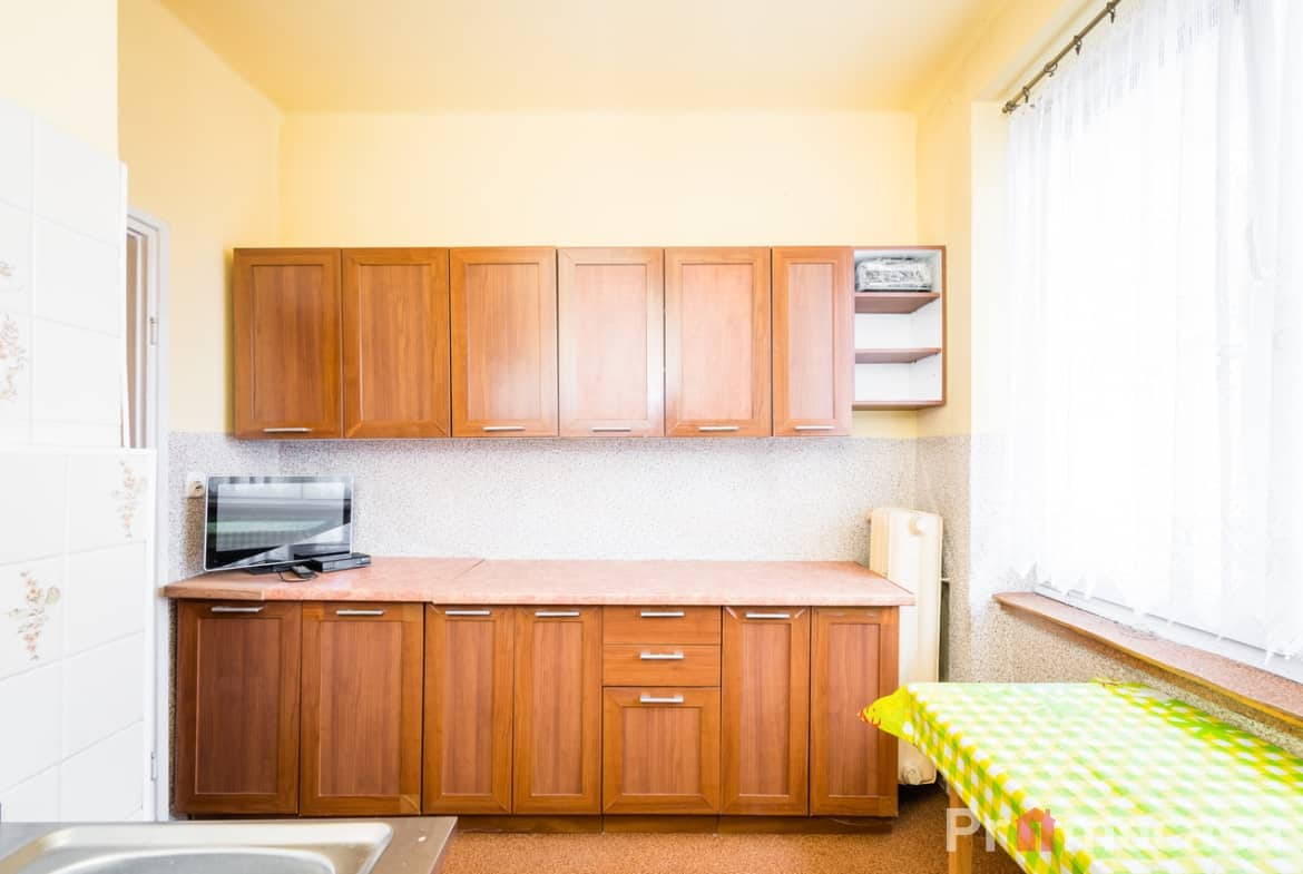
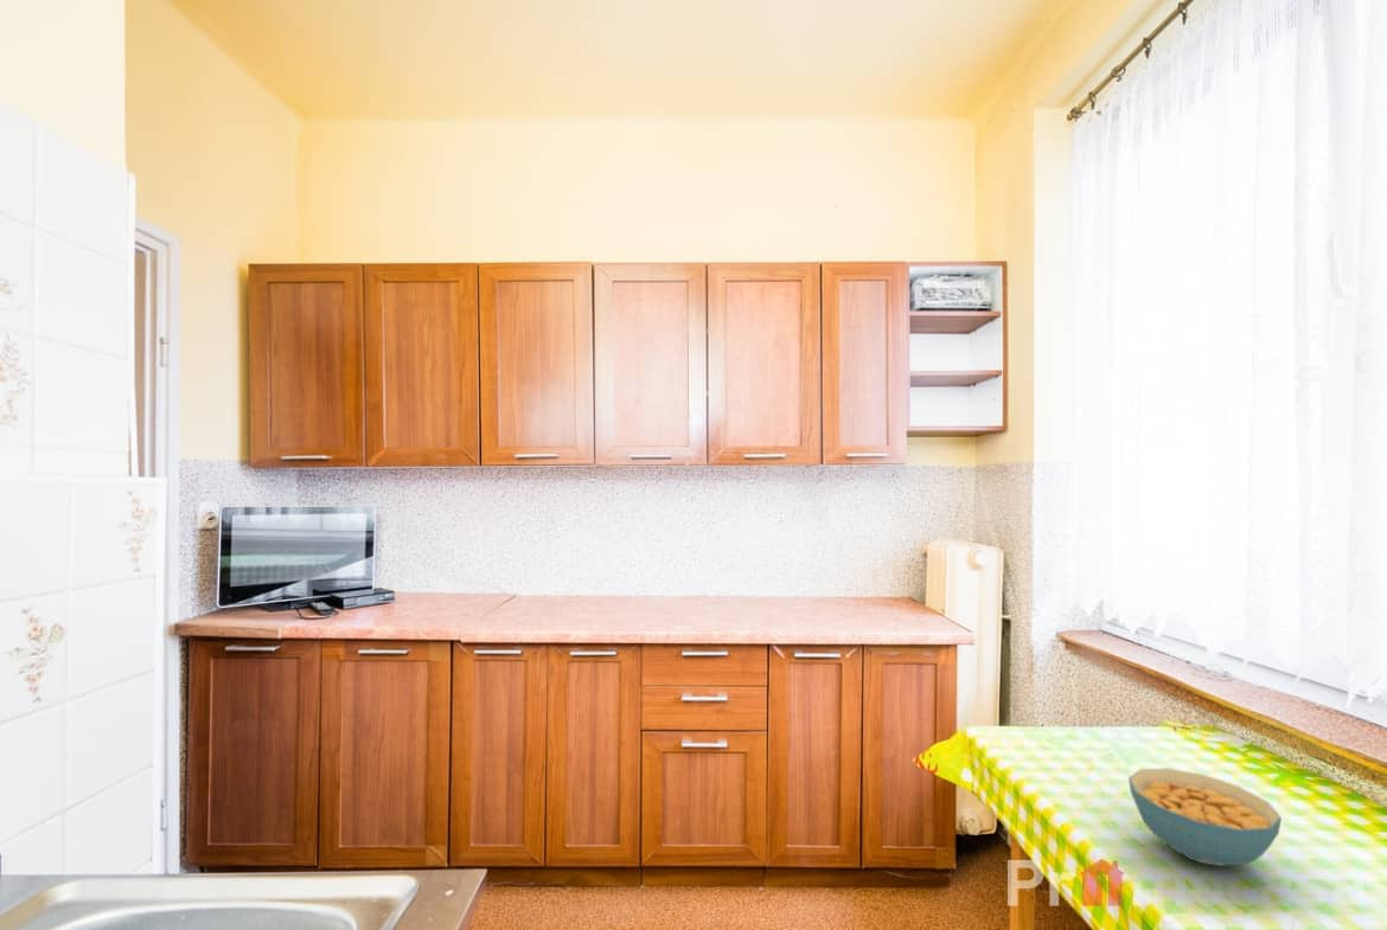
+ cereal bowl [1127,768,1283,867]
